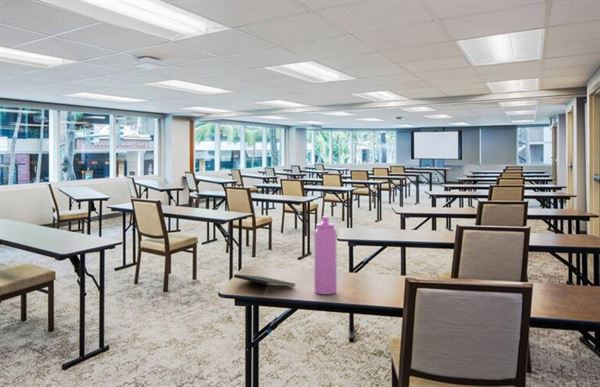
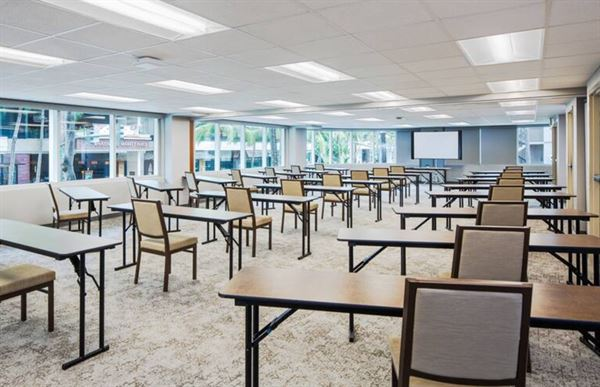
- water bottle [313,215,338,295]
- notepad [233,273,296,294]
